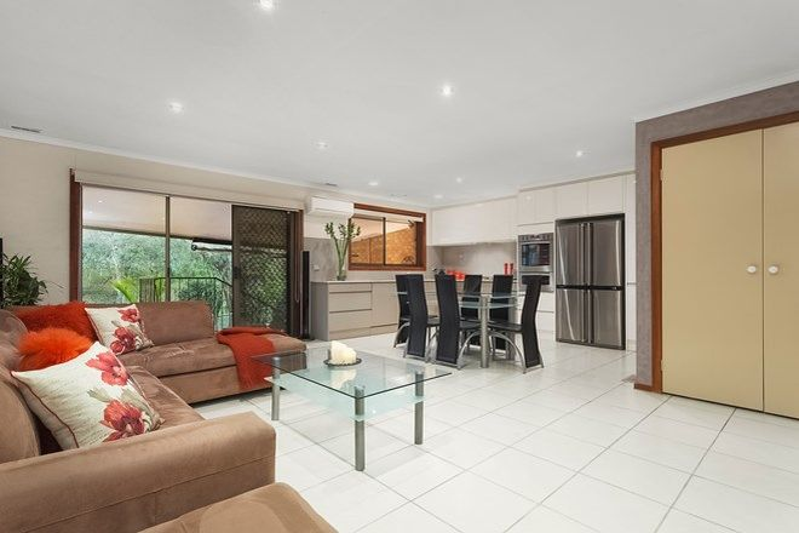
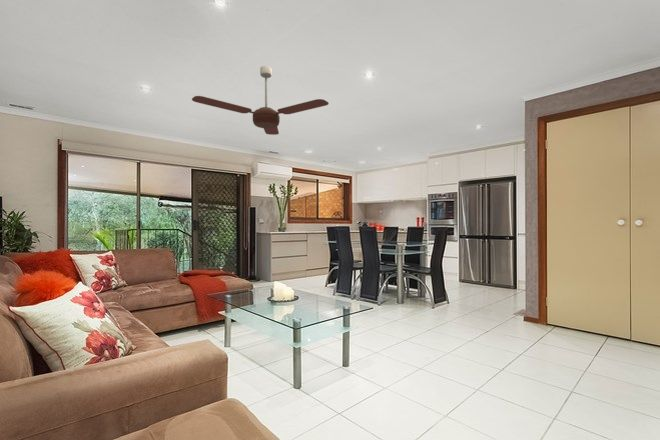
+ ceiling fan [191,65,330,136]
